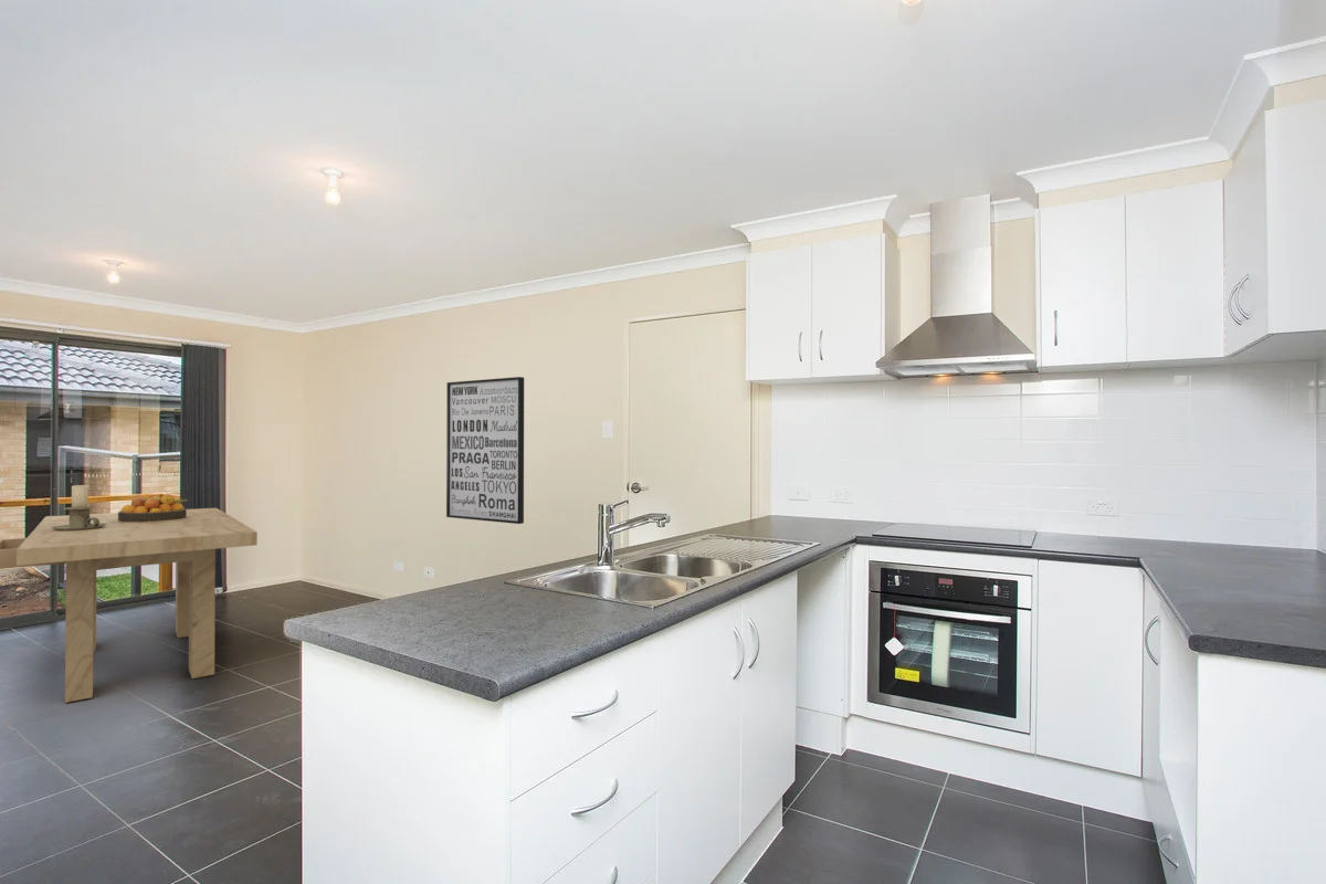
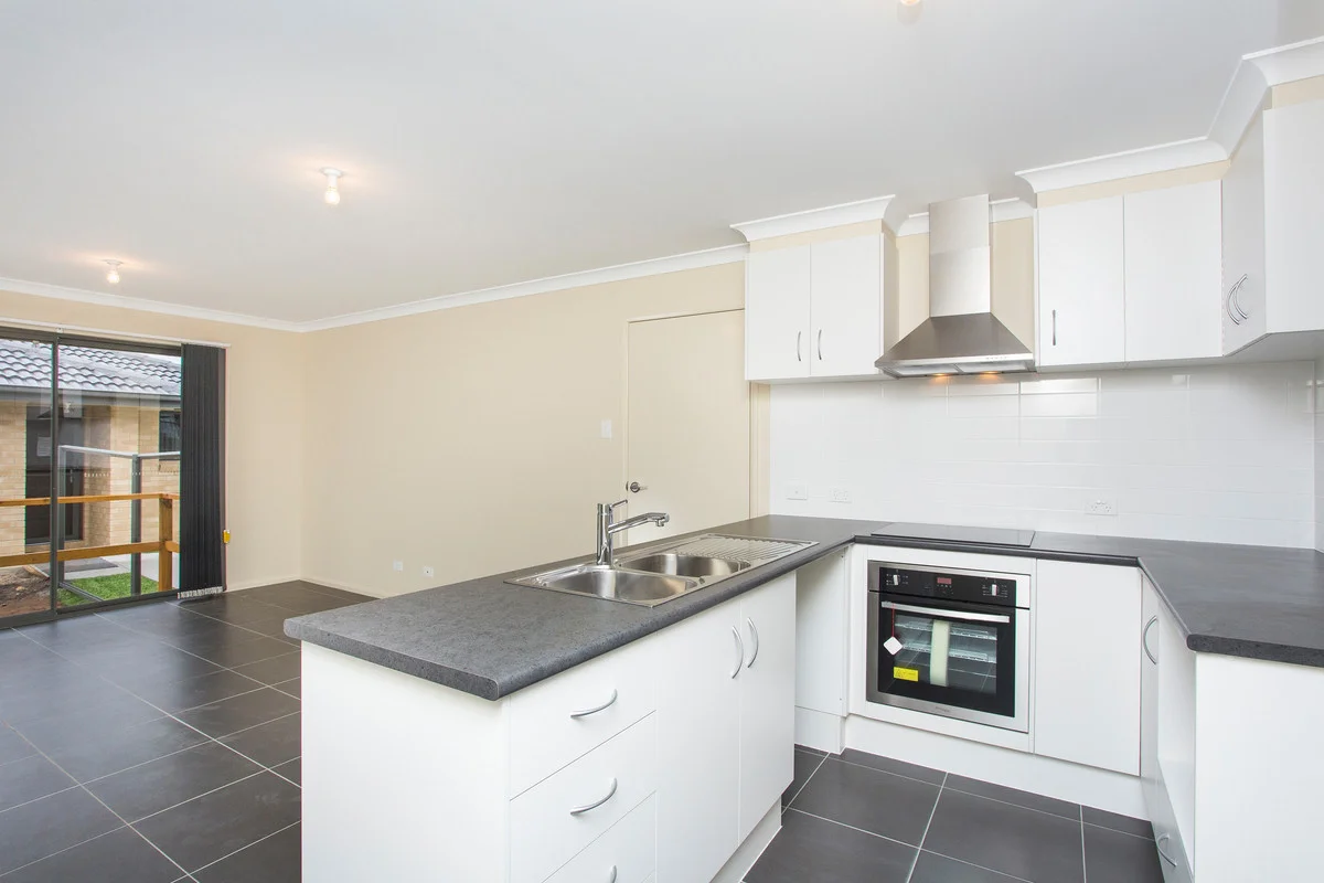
- candle holder [51,484,107,530]
- fruit bowl [117,493,189,522]
- dining table [0,507,259,704]
- wall art [445,376,525,525]
